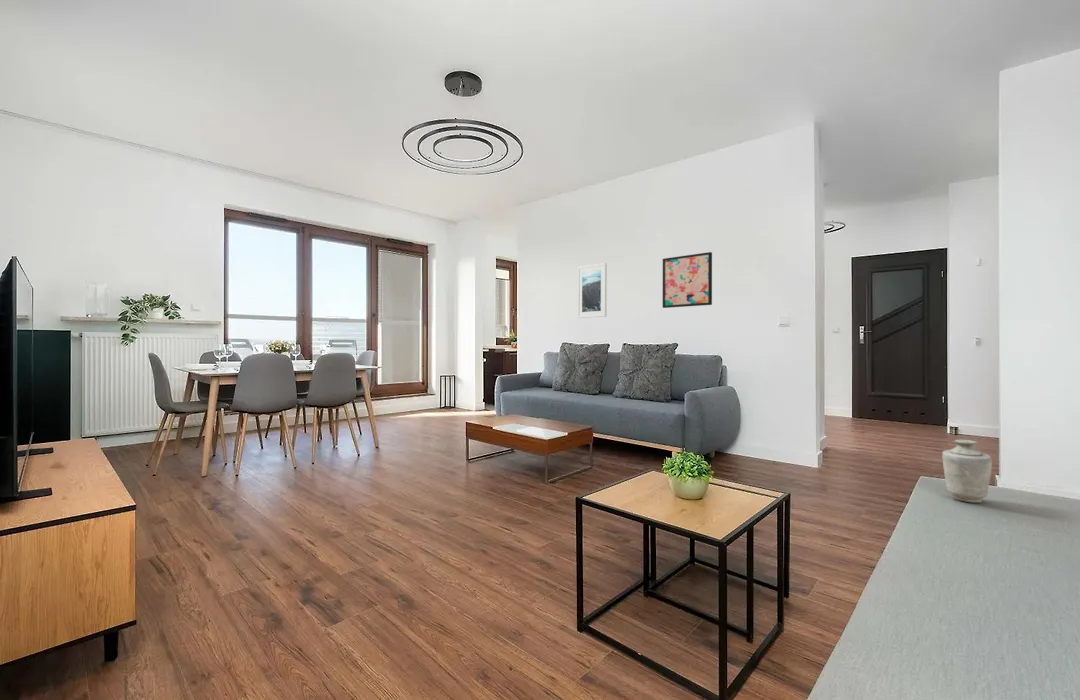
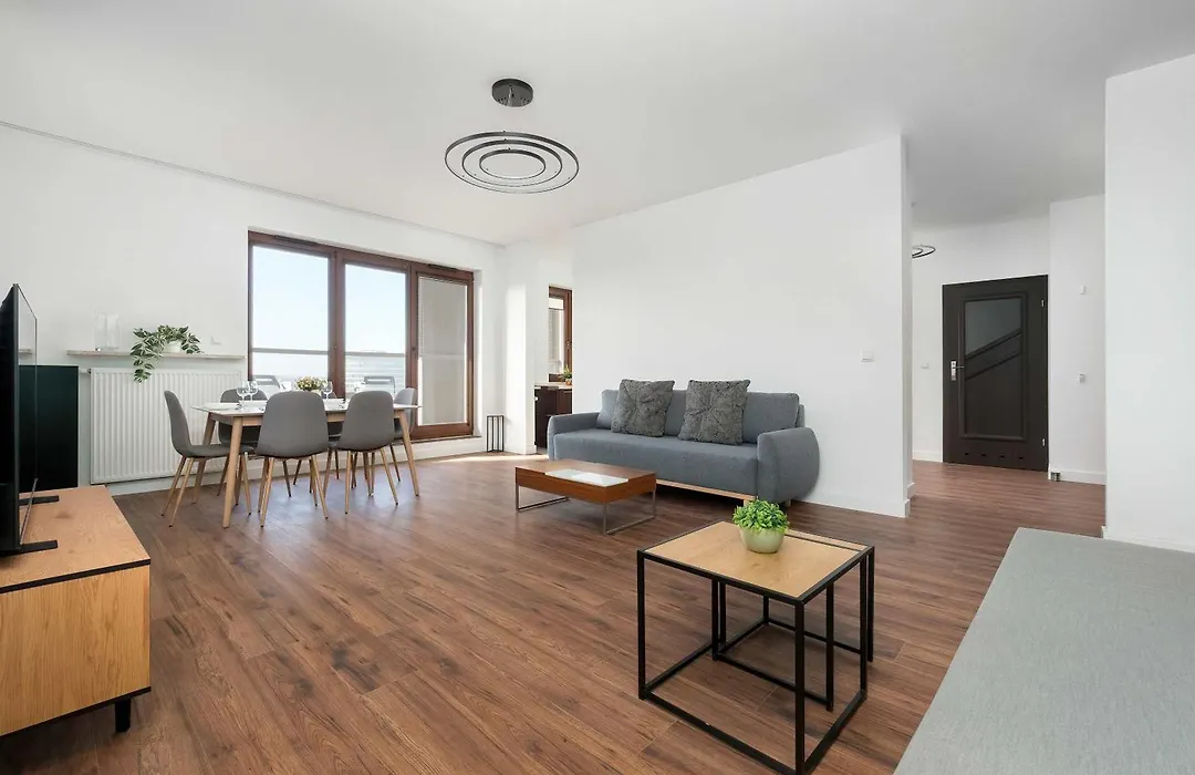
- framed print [576,262,608,319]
- wall art [662,251,713,309]
- vase [941,439,993,503]
